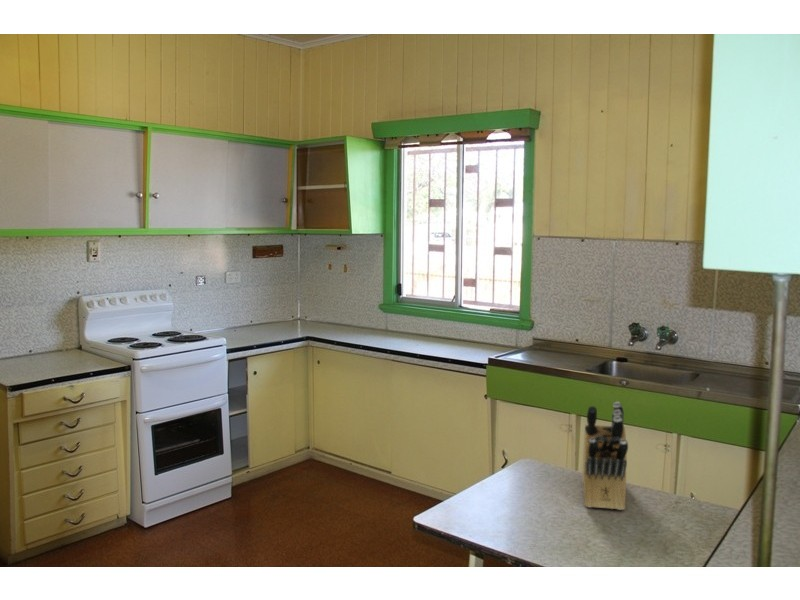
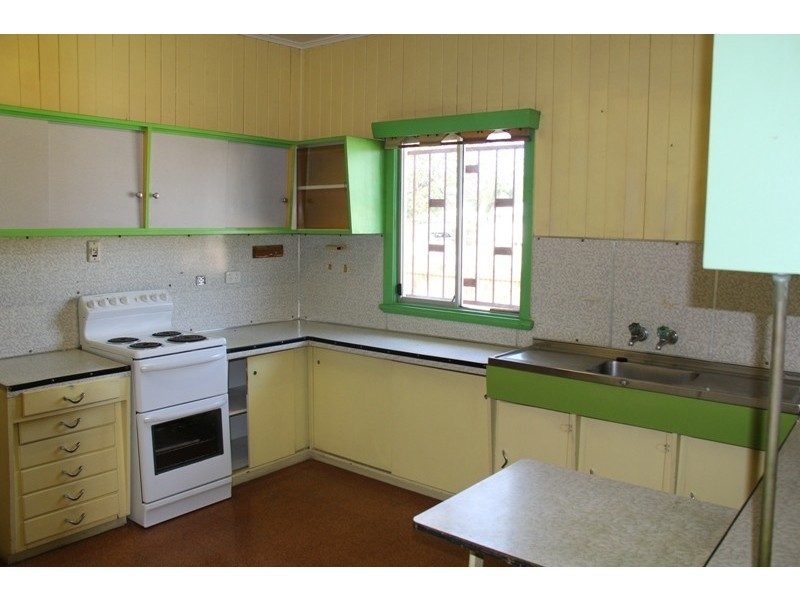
- knife block [581,401,629,511]
